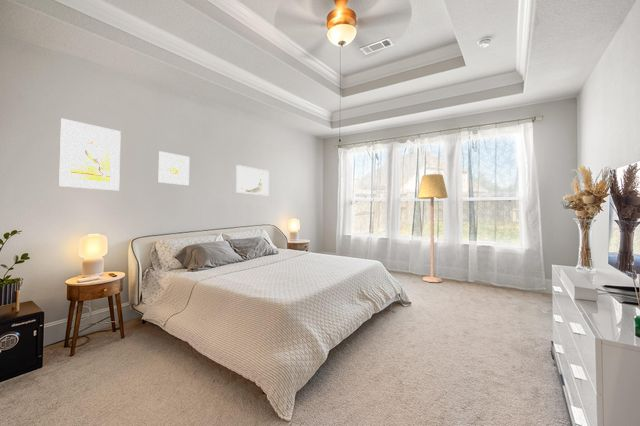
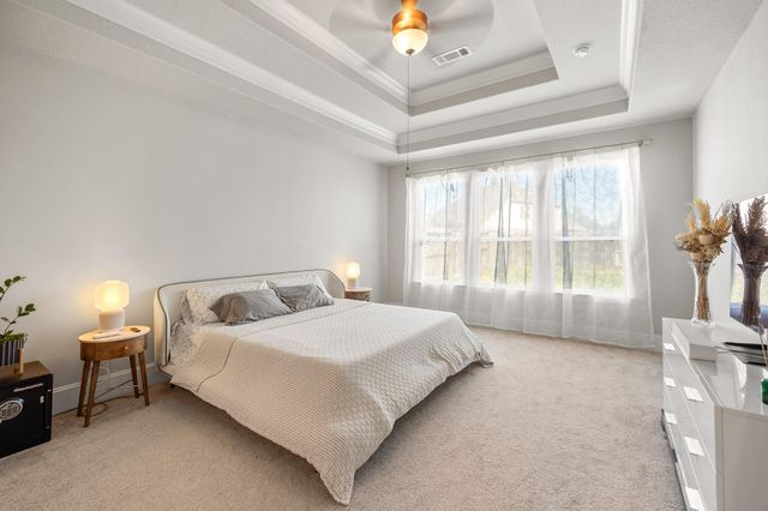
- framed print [157,150,190,186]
- lamp [417,173,449,283]
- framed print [235,164,270,197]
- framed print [58,117,122,191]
